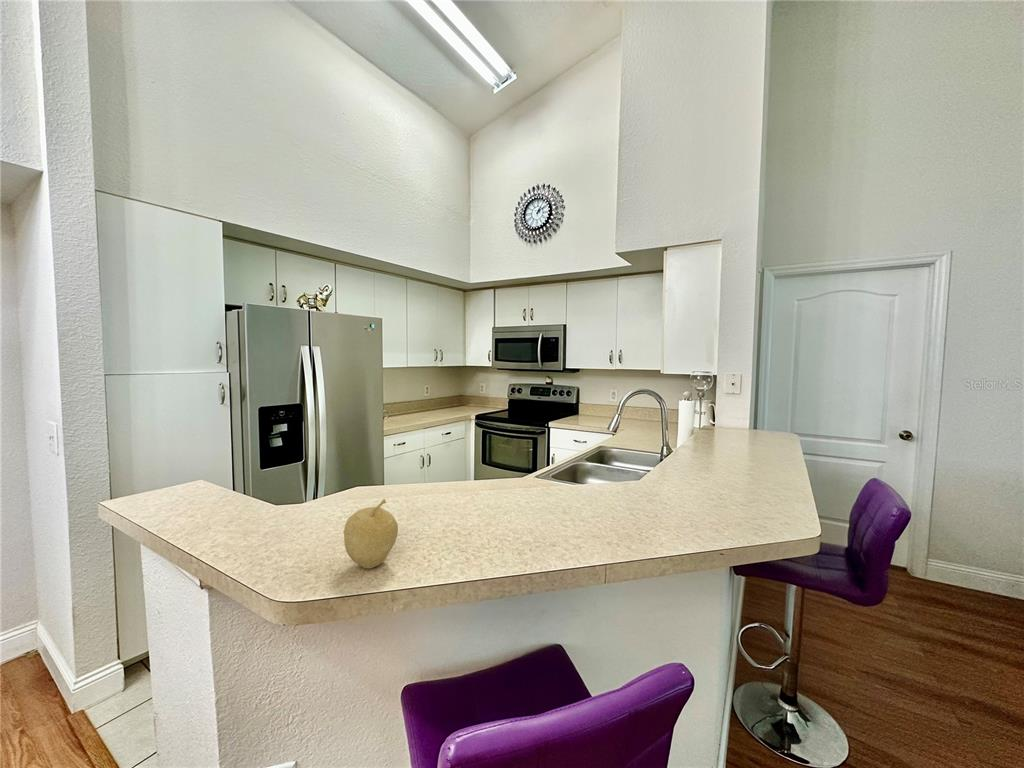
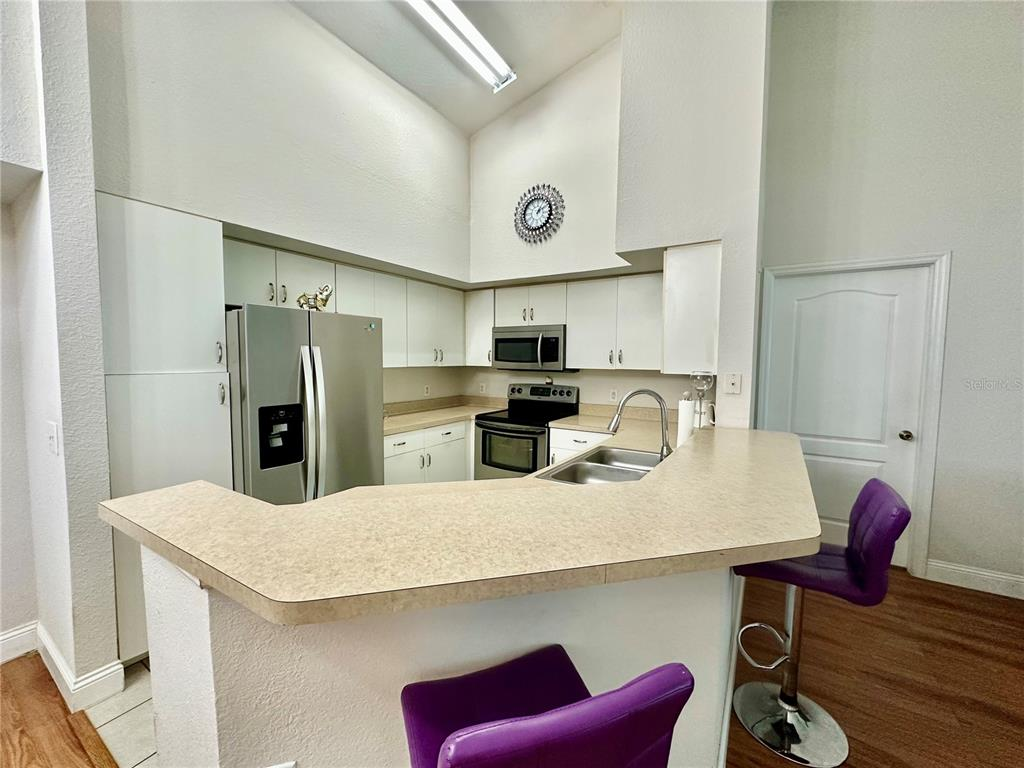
- fruit [343,498,399,569]
